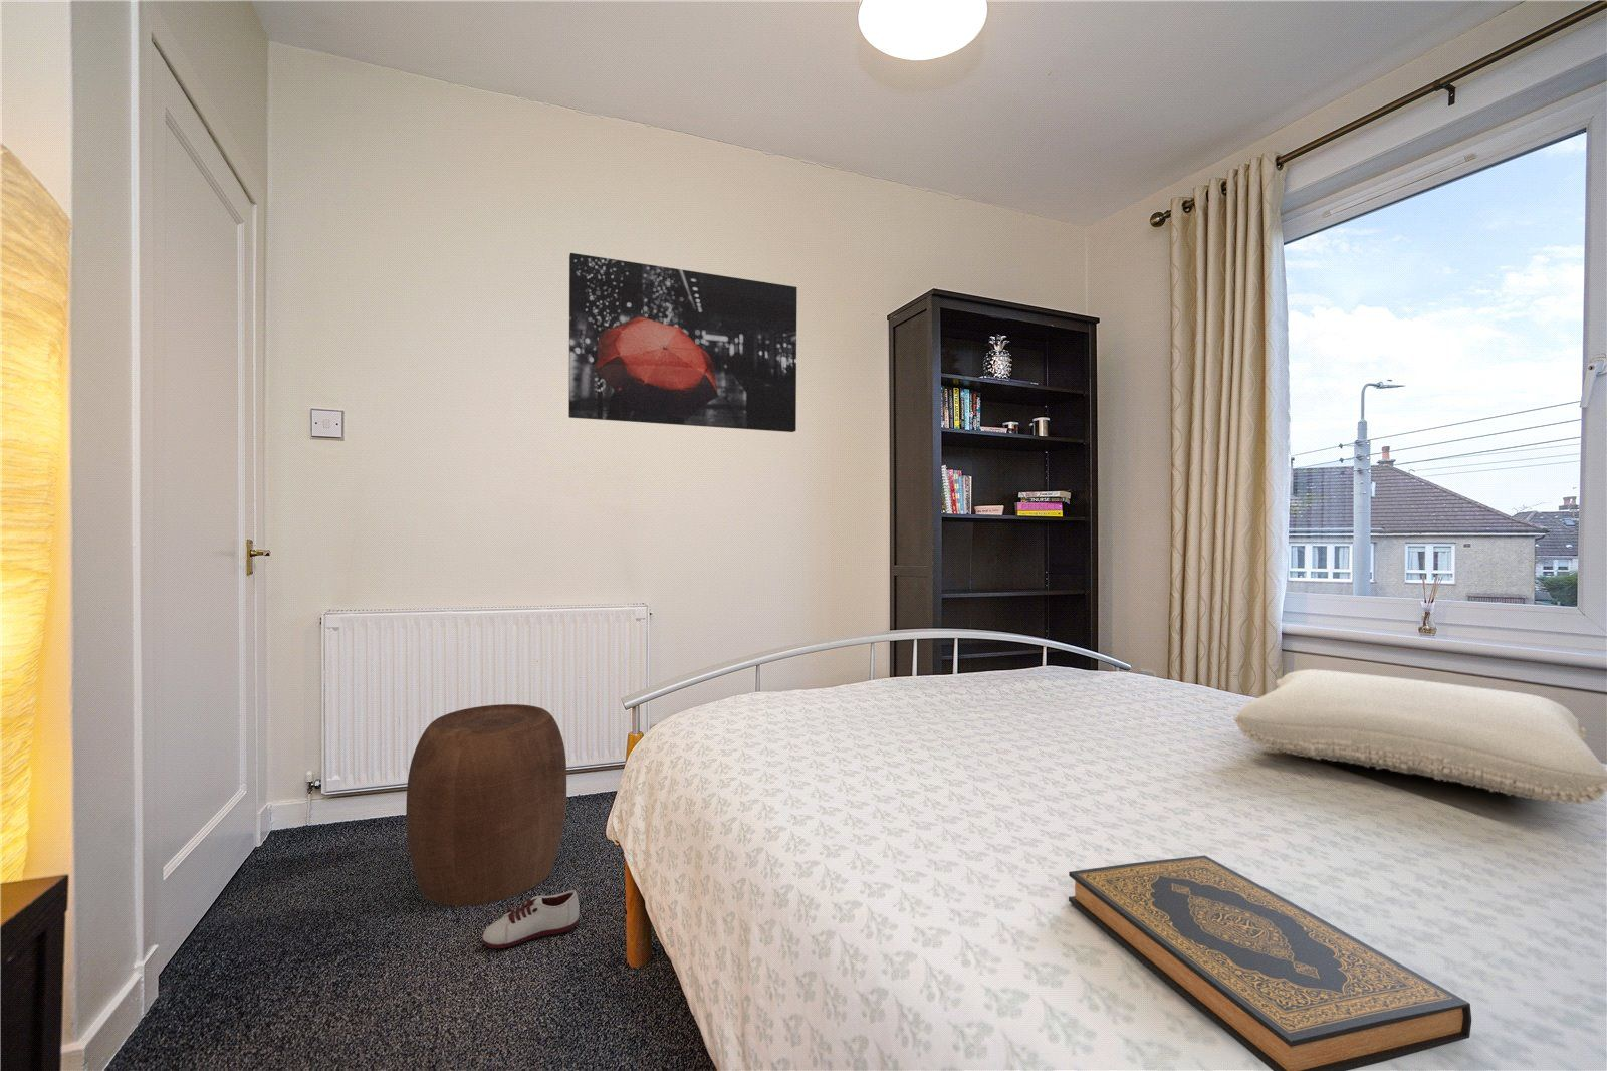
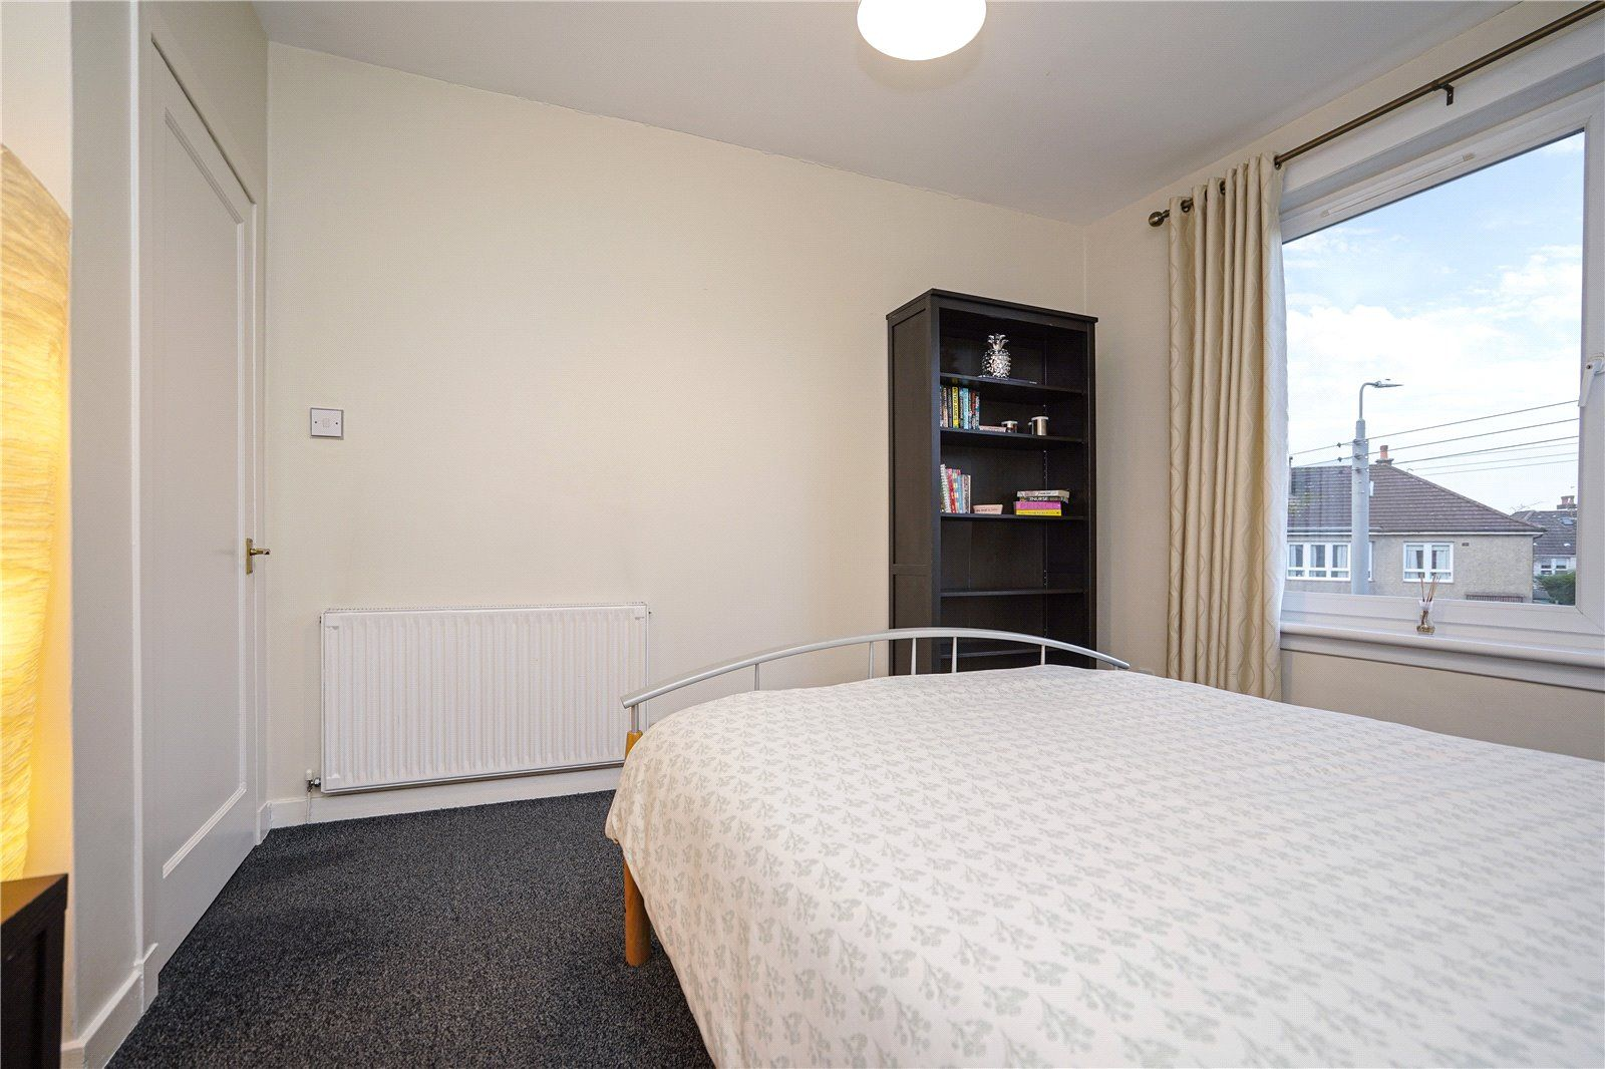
- wall art [568,252,798,433]
- pillow [1232,668,1607,806]
- hardback book [1068,853,1472,1071]
- stool [405,703,568,906]
- shoe [482,889,581,949]
